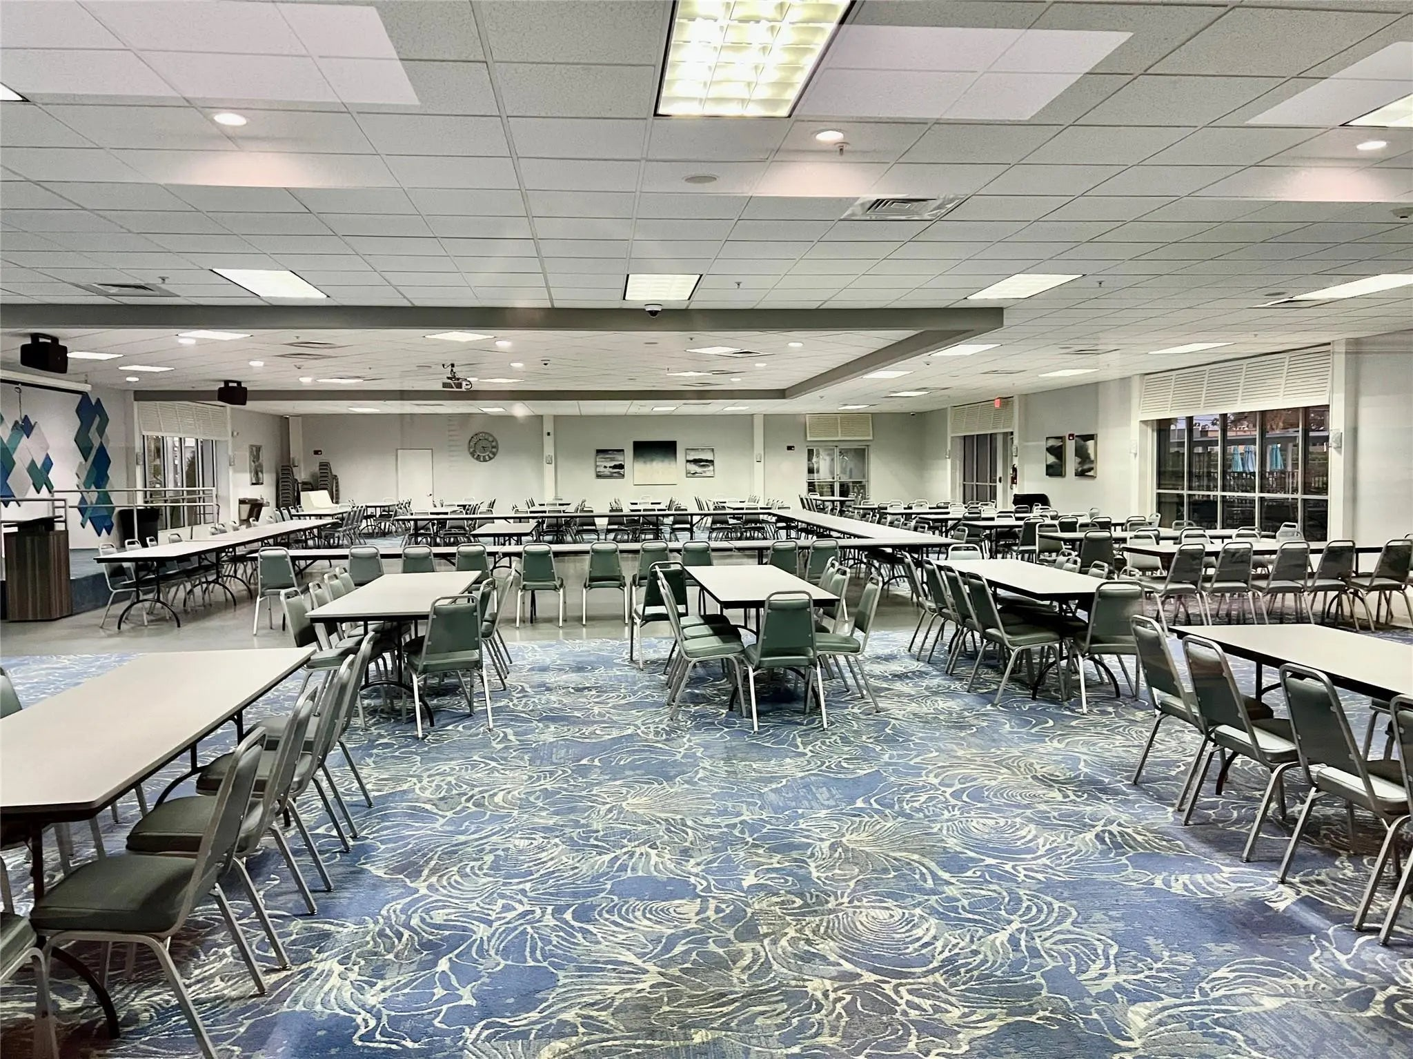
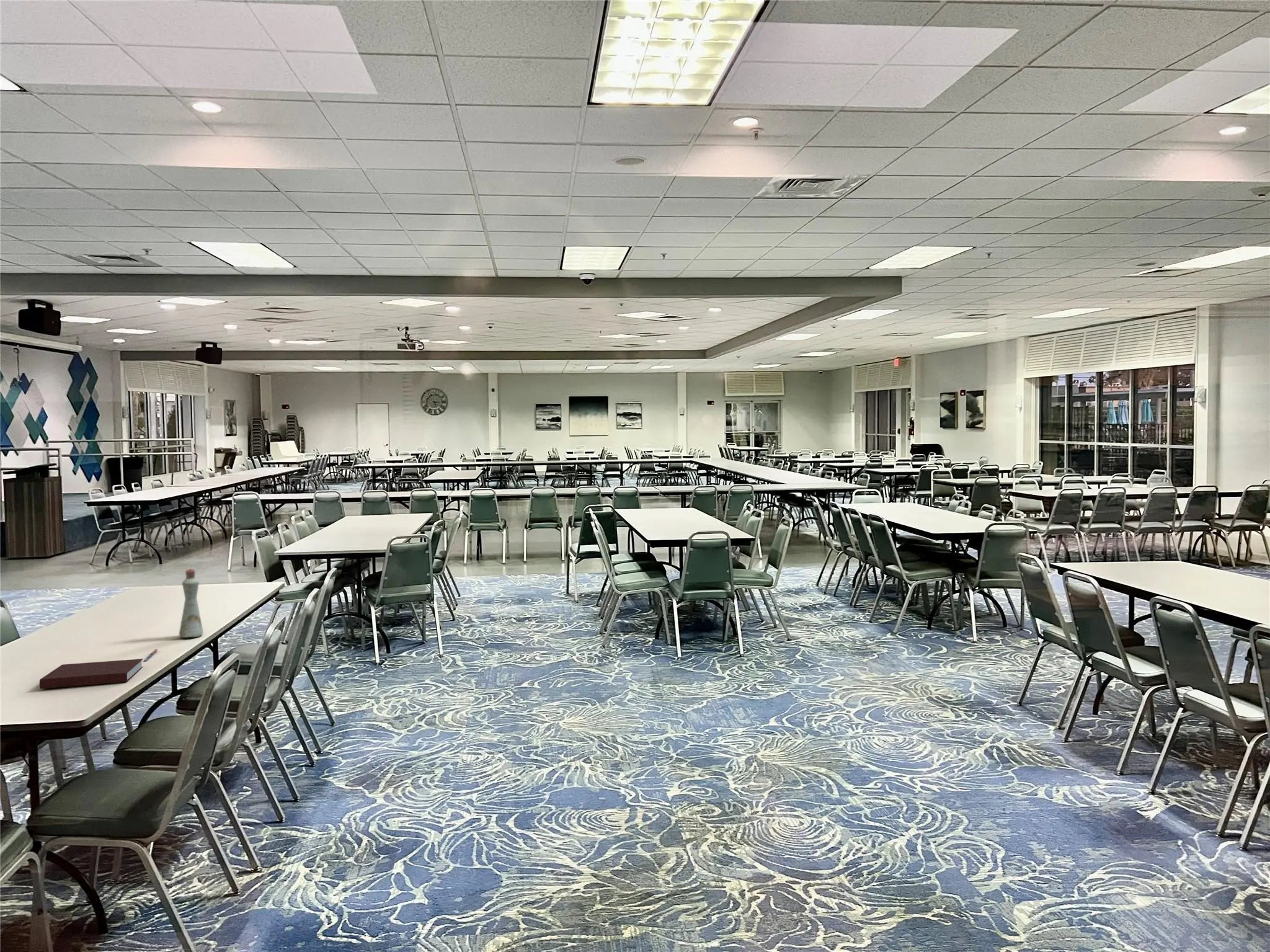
+ bottle [179,568,204,638]
+ notebook [39,658,144,689]
+ pen [143,648,159,662]
